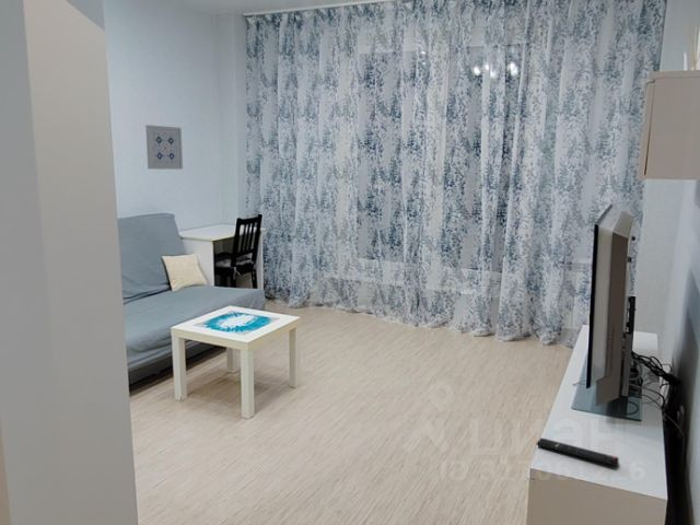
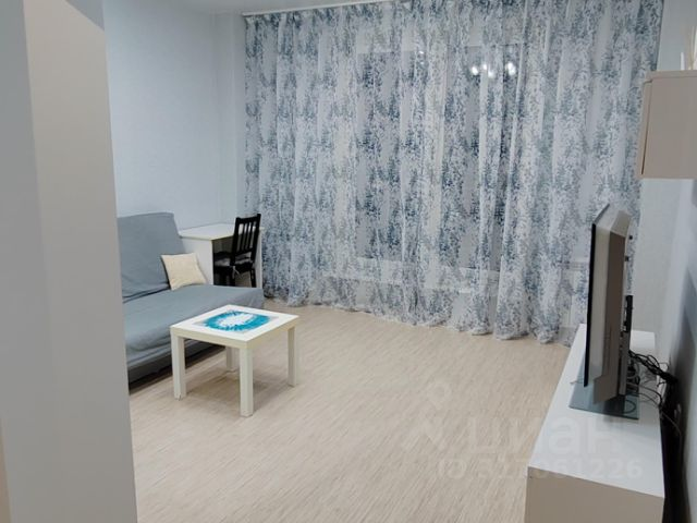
- remote control [535,436,620,467]
- wall art [144,124,184,171]
